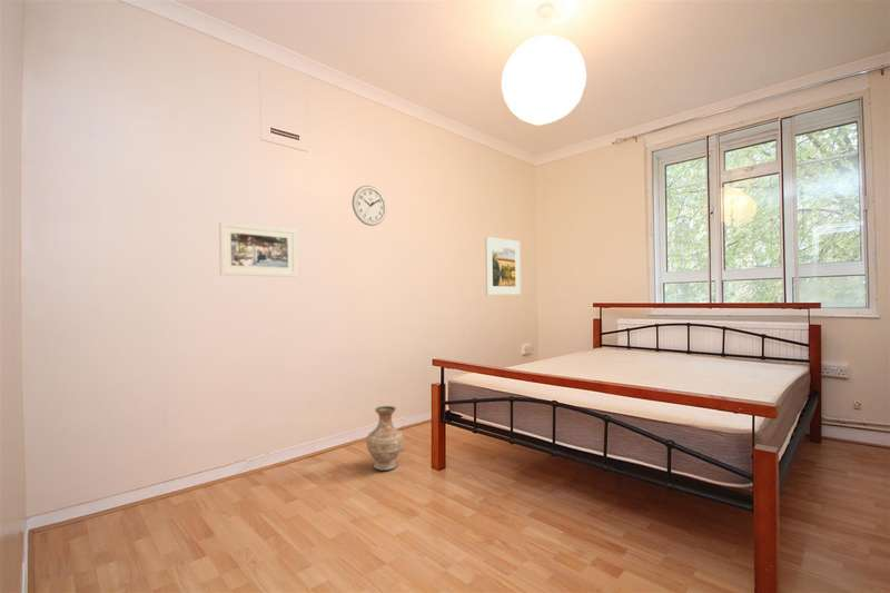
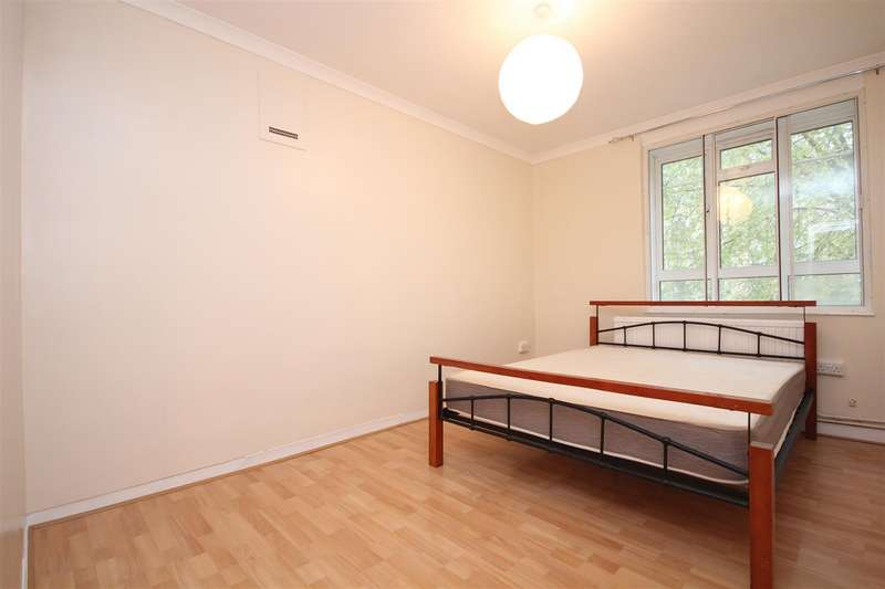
- wall clock [352,185,387,227]
- vase [366,405,405,472]
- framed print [218,220,298,278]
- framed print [484,236,522,296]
